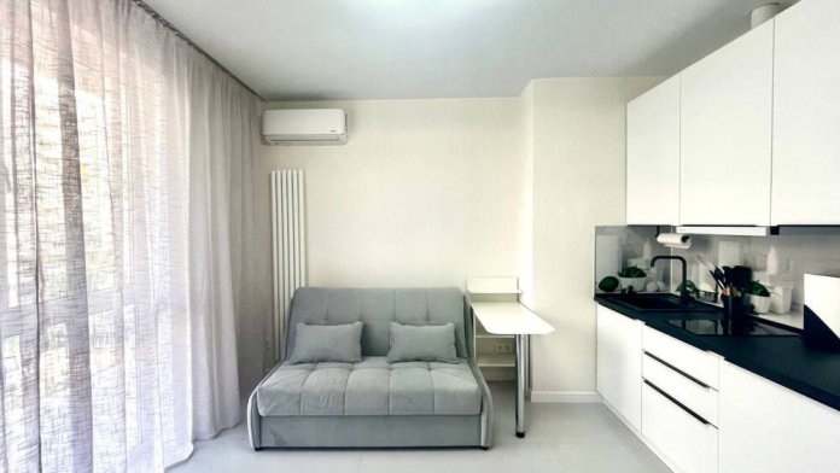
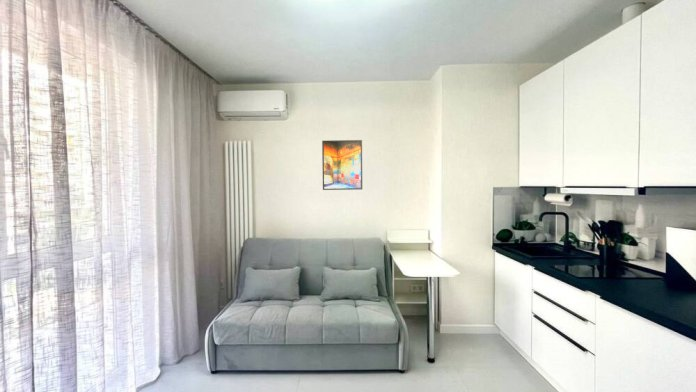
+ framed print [321,139,363,191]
